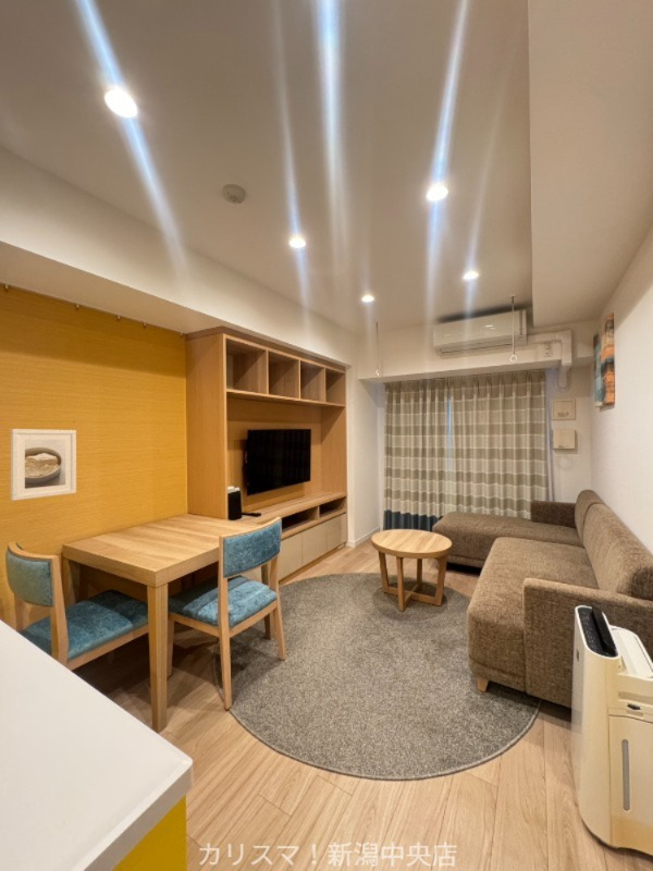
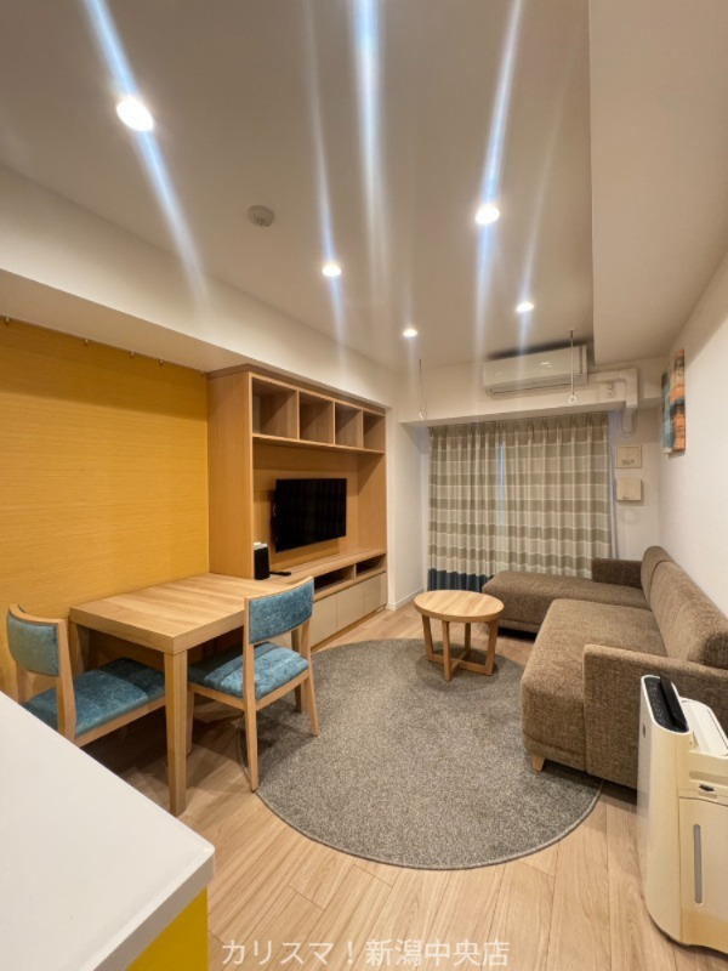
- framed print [10,428,77,502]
